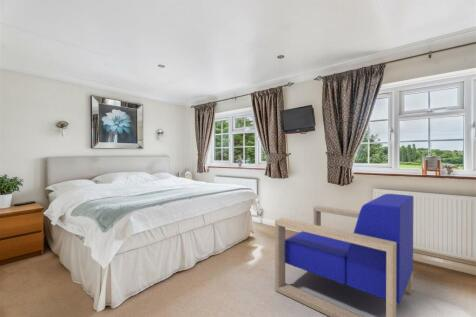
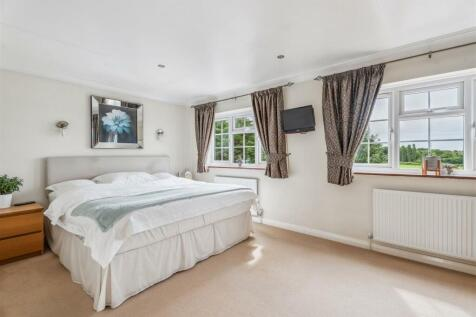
- armchair [274,193,414,317]
